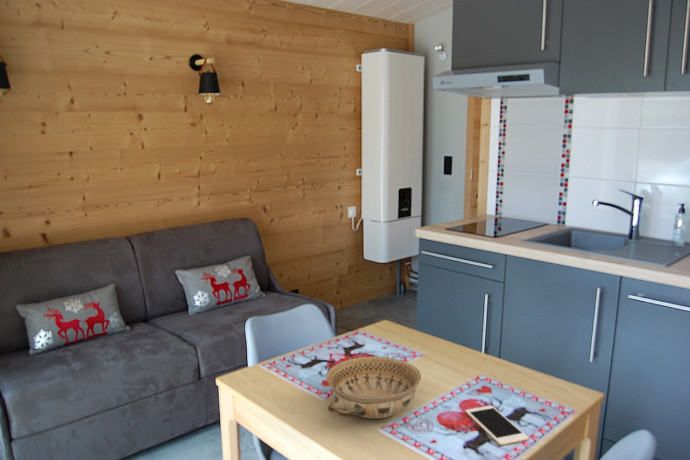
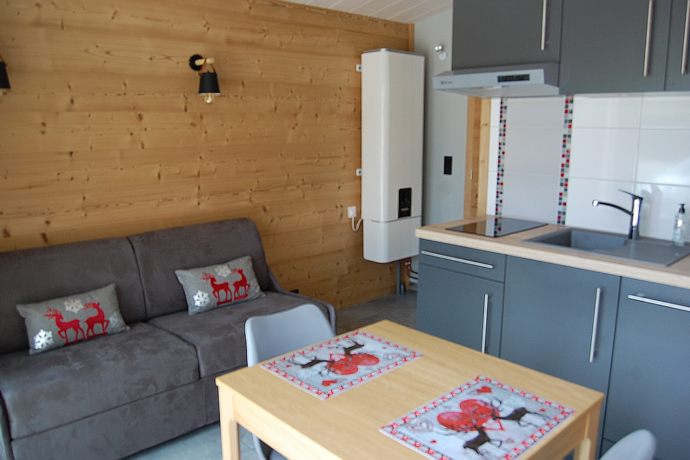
- ceramic bowl [325,355,422,420]
- cell phone [465,405,530,446]
